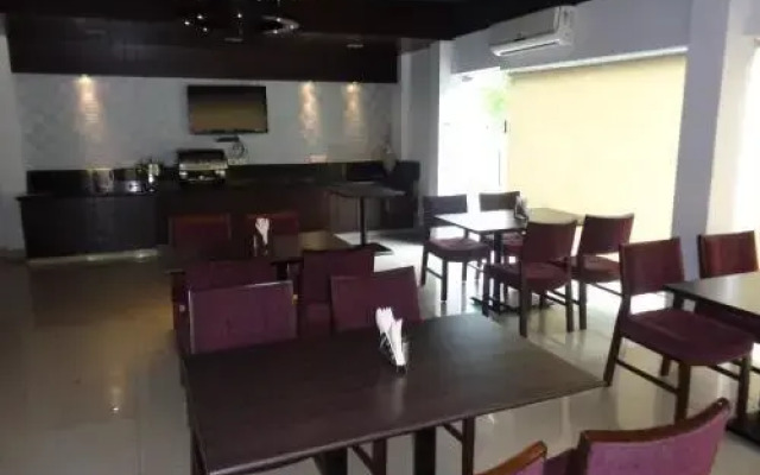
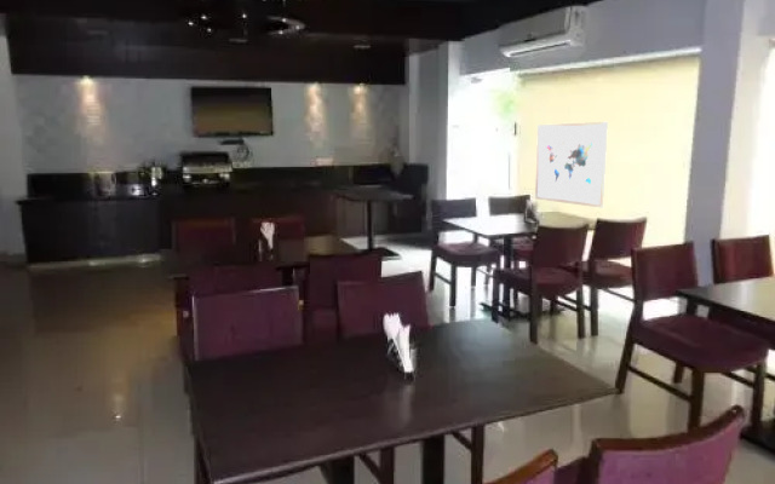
+ wall art [534,121,609,209]
